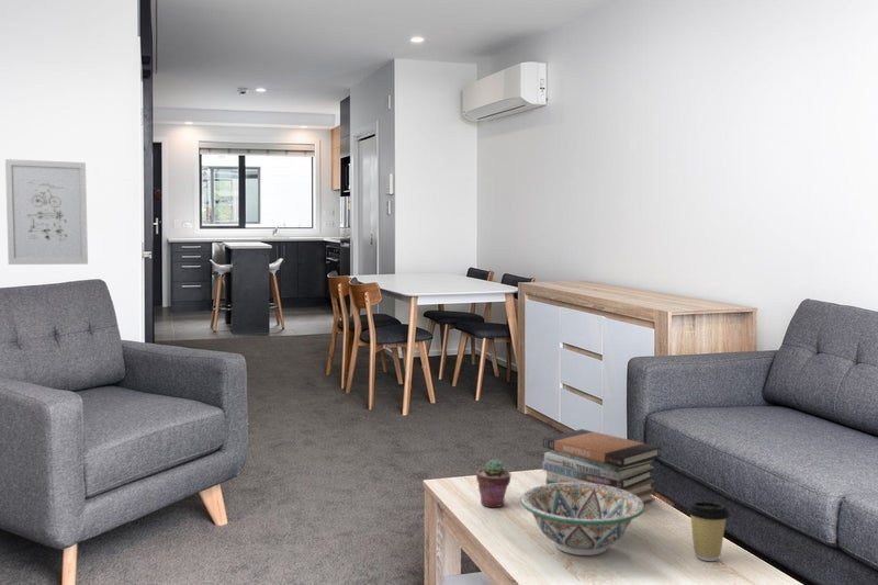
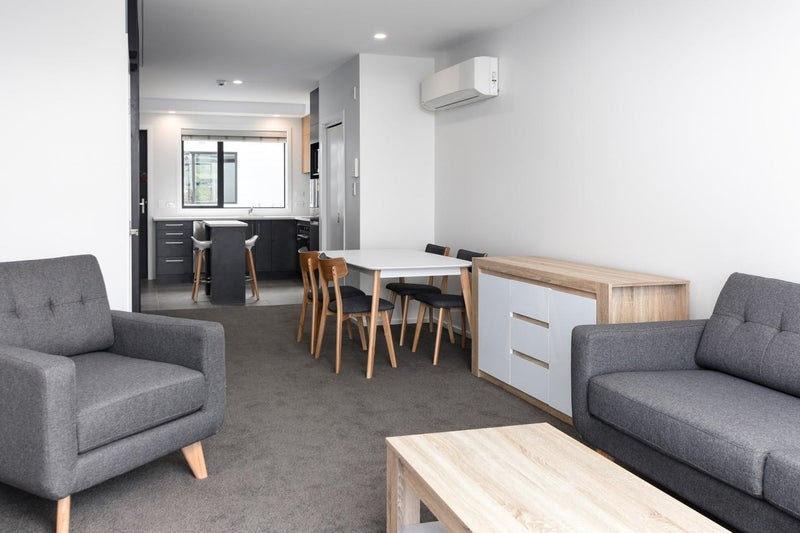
- wall art [4,158,89,266]
- coffee cup [686,500,731,562]
- potted succulent [475,458,511,508]
- decorative bowl [519,483,645,556]
- book stack [541,428,662,504]
